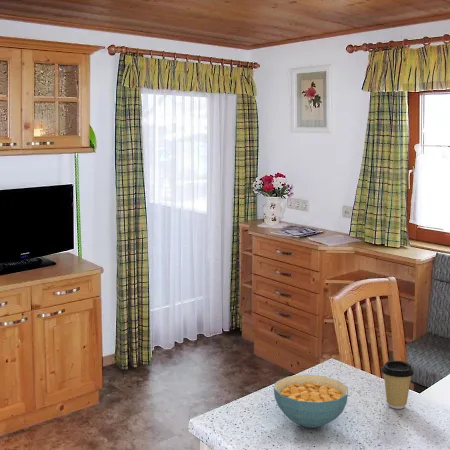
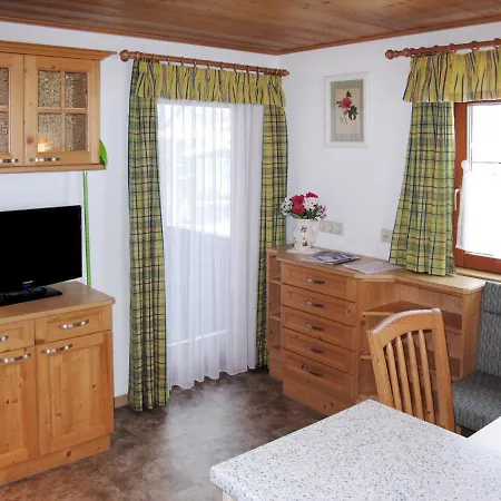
- coffee cup [380,360,415,410]
- cereal bowl [273,374,349,429]
